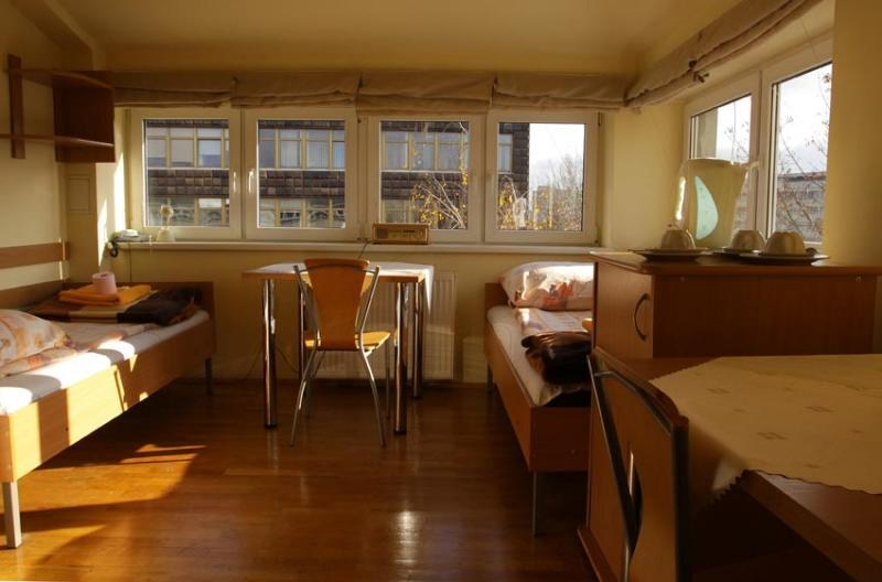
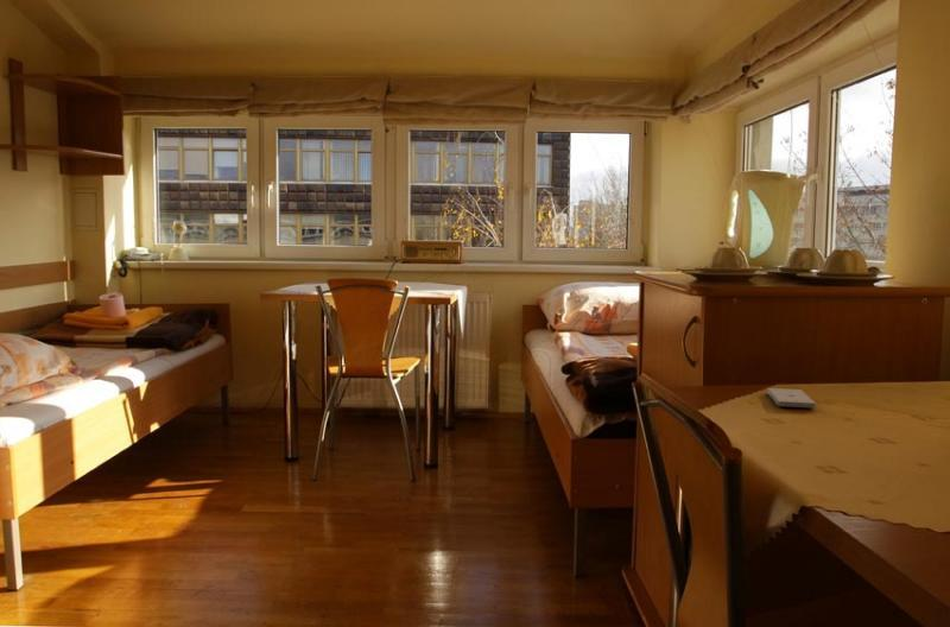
+ smartphone [766,387,817,408]
